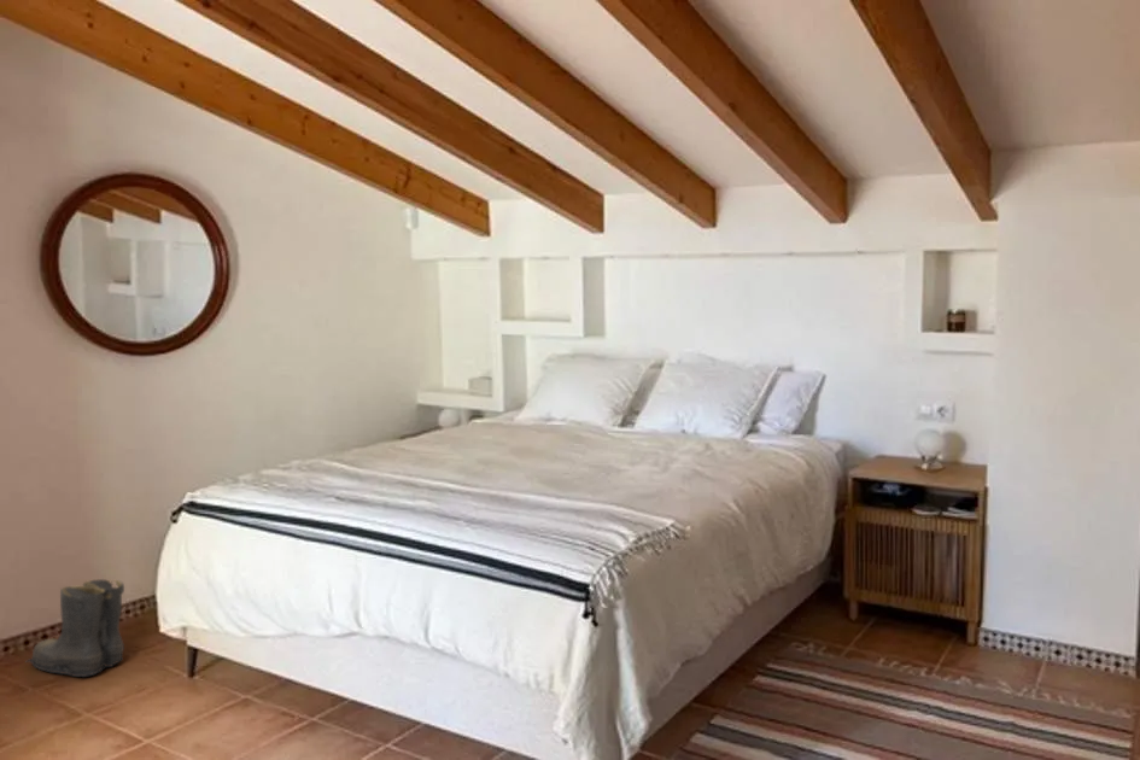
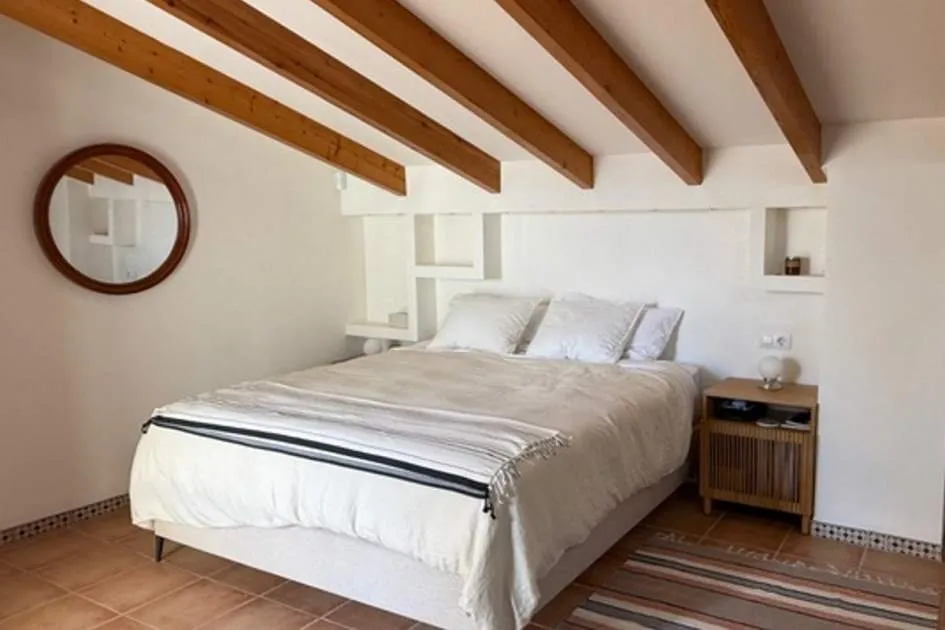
- boots [25,578,125,678]
